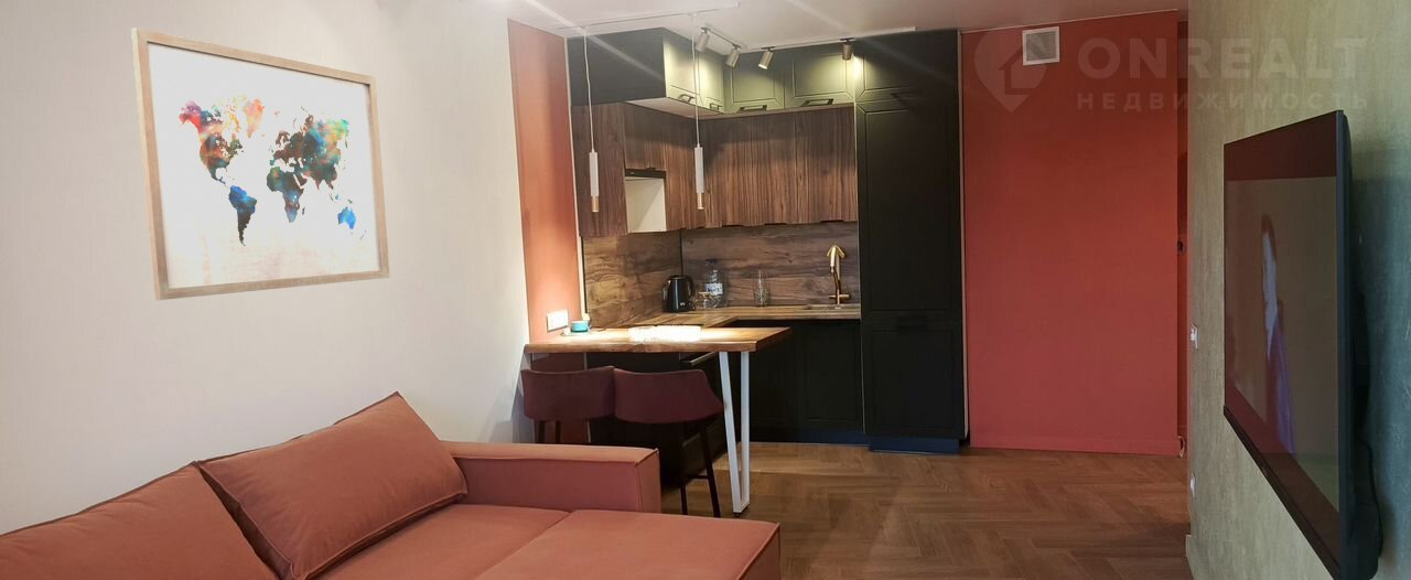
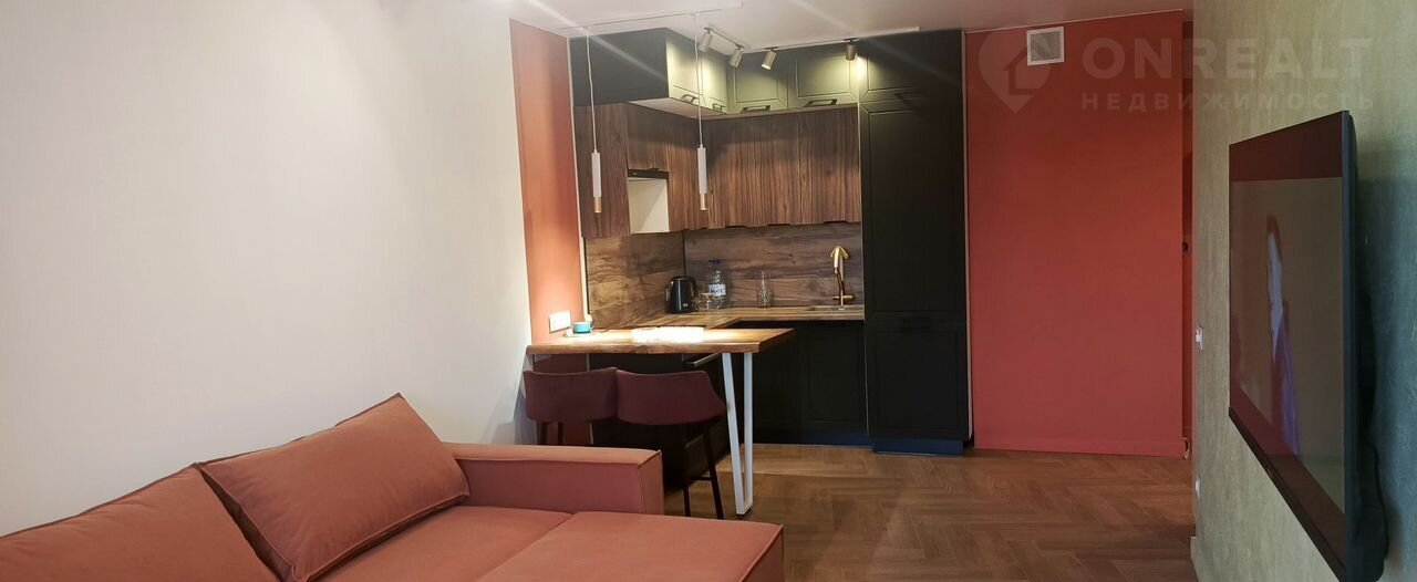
- wall art [130,26,391,301]
